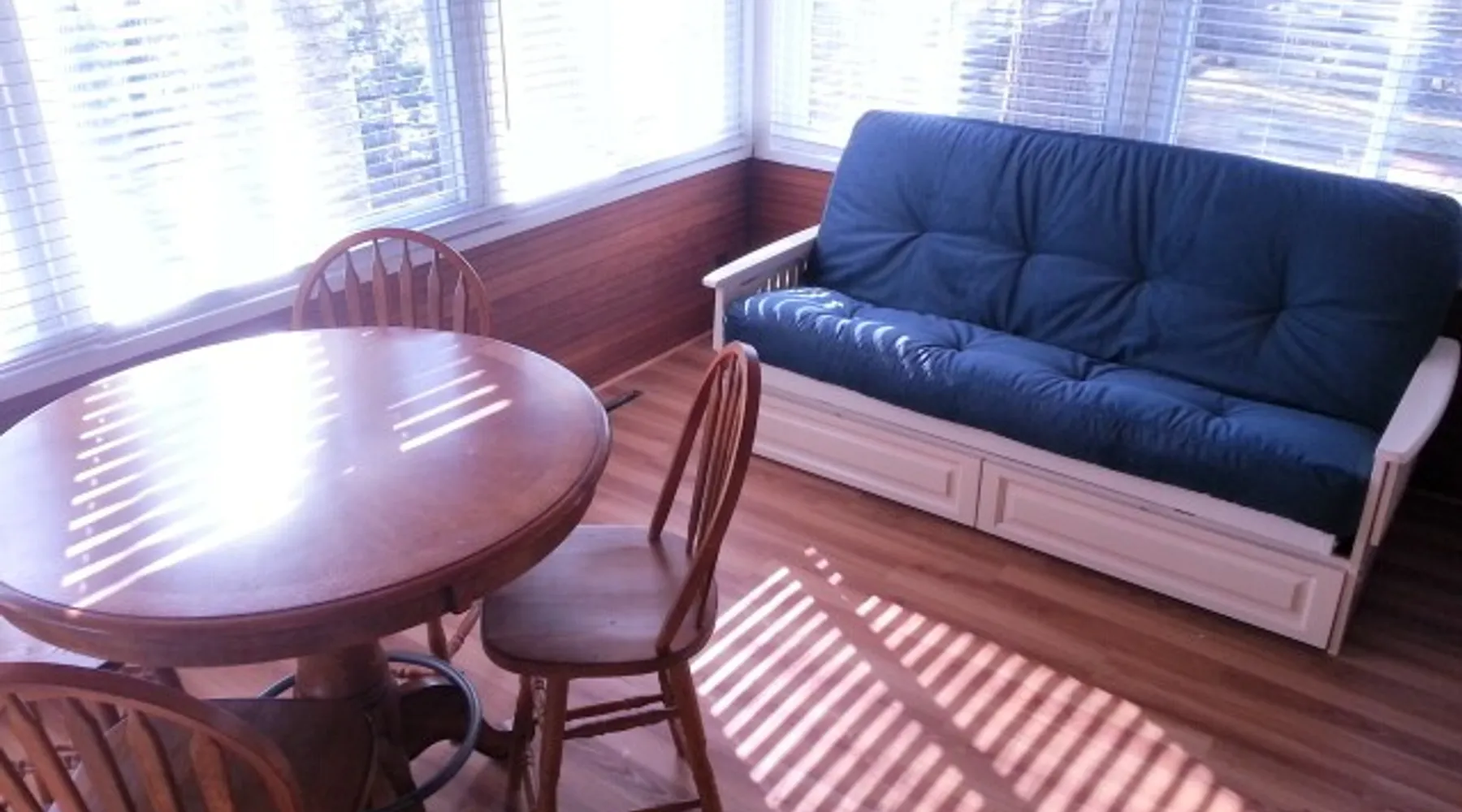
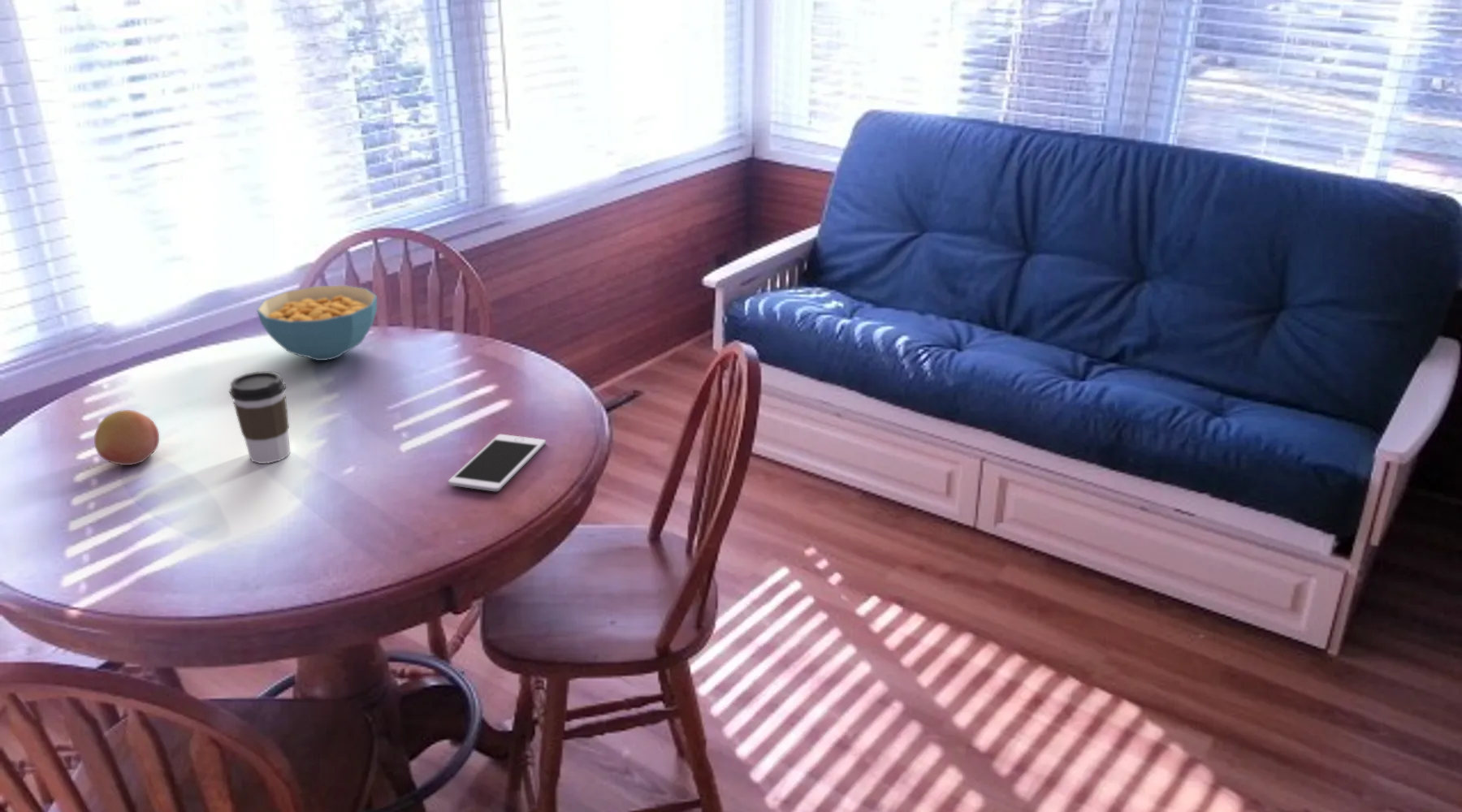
+ cell phone [448,434,547,492]
+ cereal bowl [256,284,378,361]
+ fruit [93,409,160,466]
+ coffee cup [228,370,291,464]
